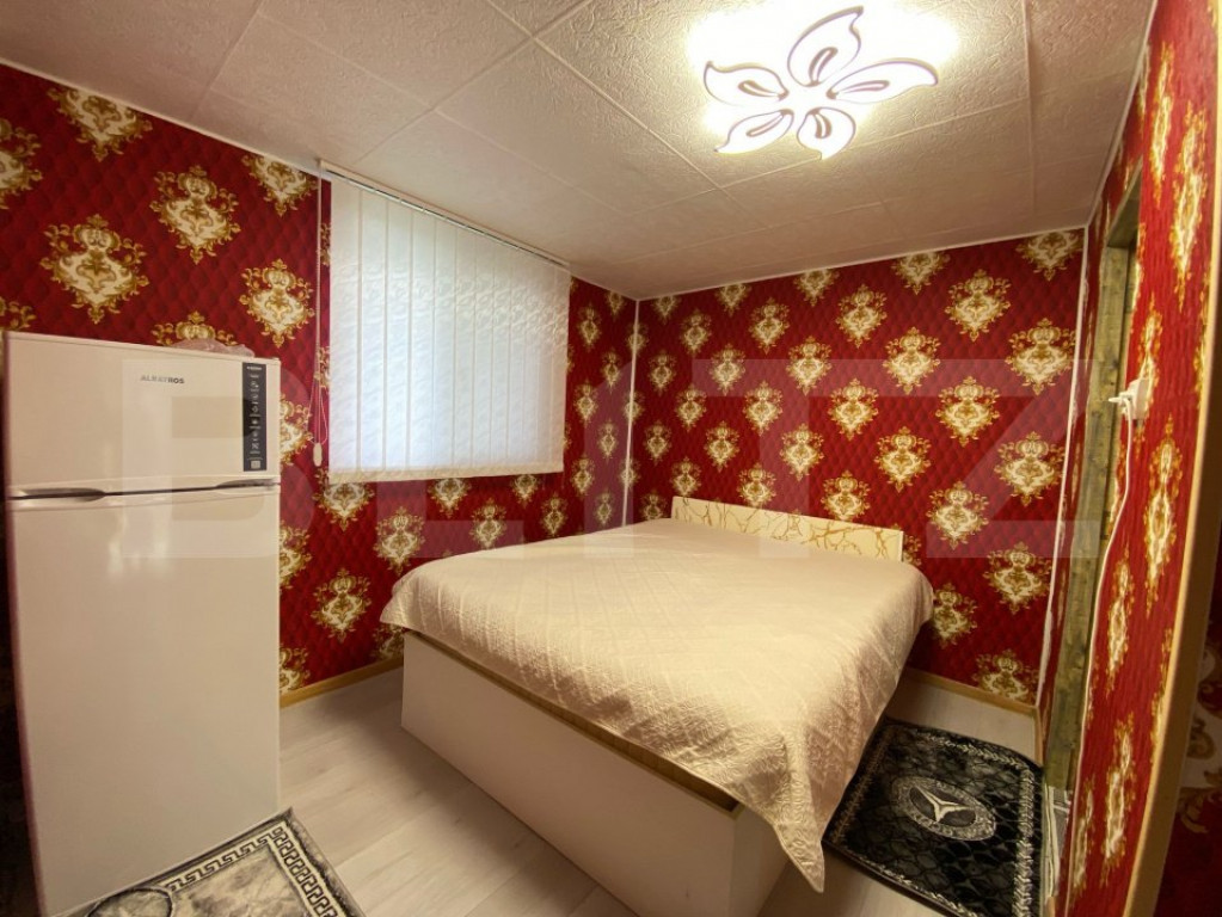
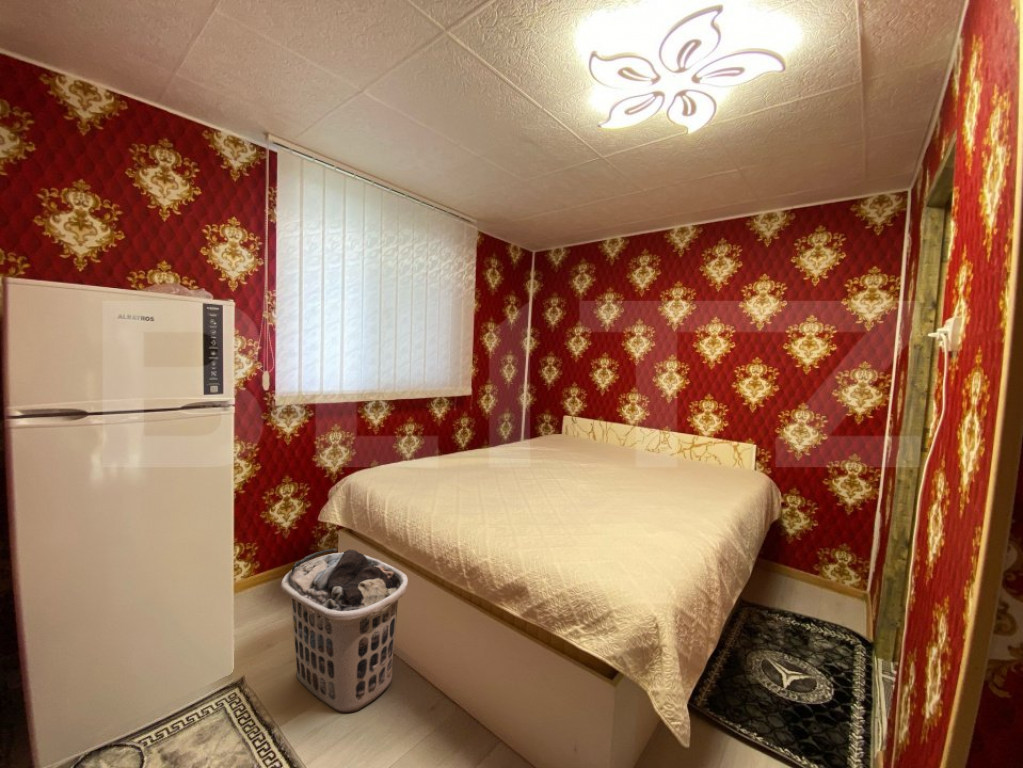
+ clothes hamper [280,547,409,714]
